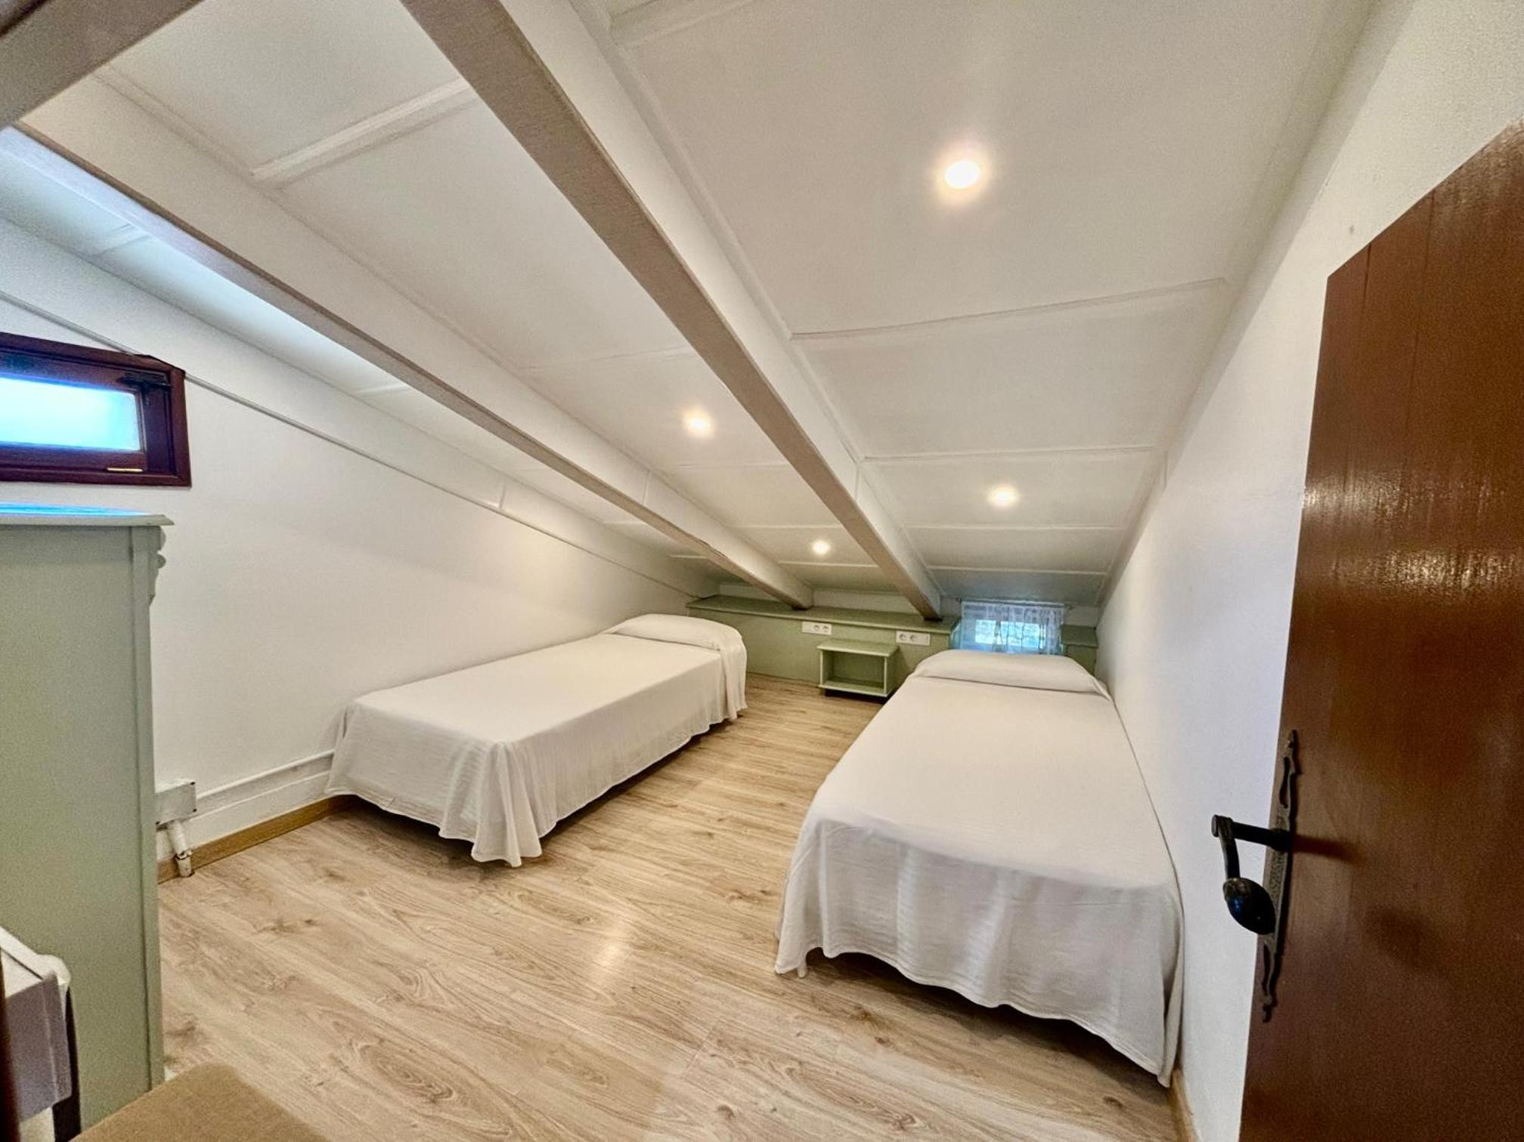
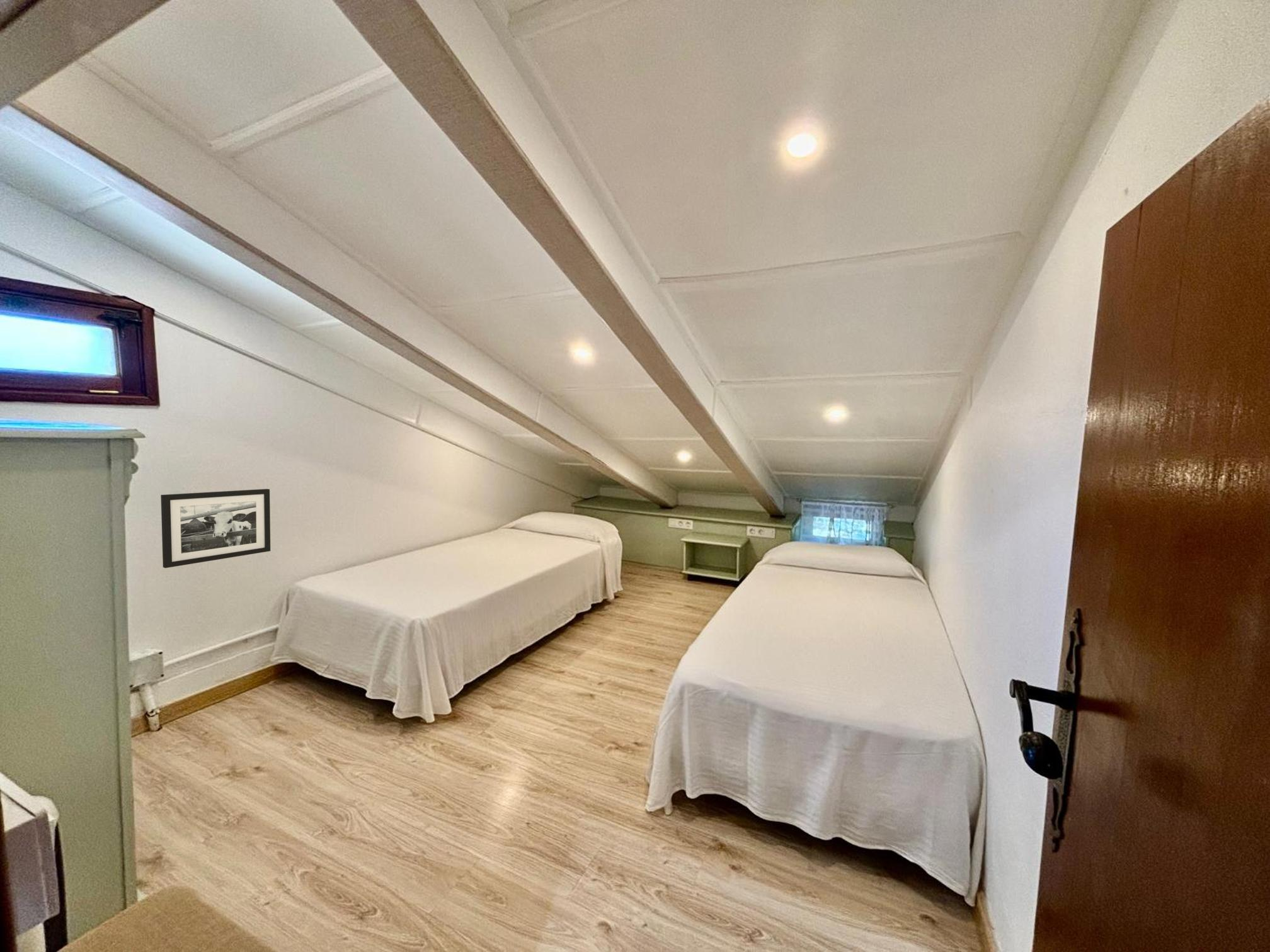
+ picture frame [160,488,271,569]
